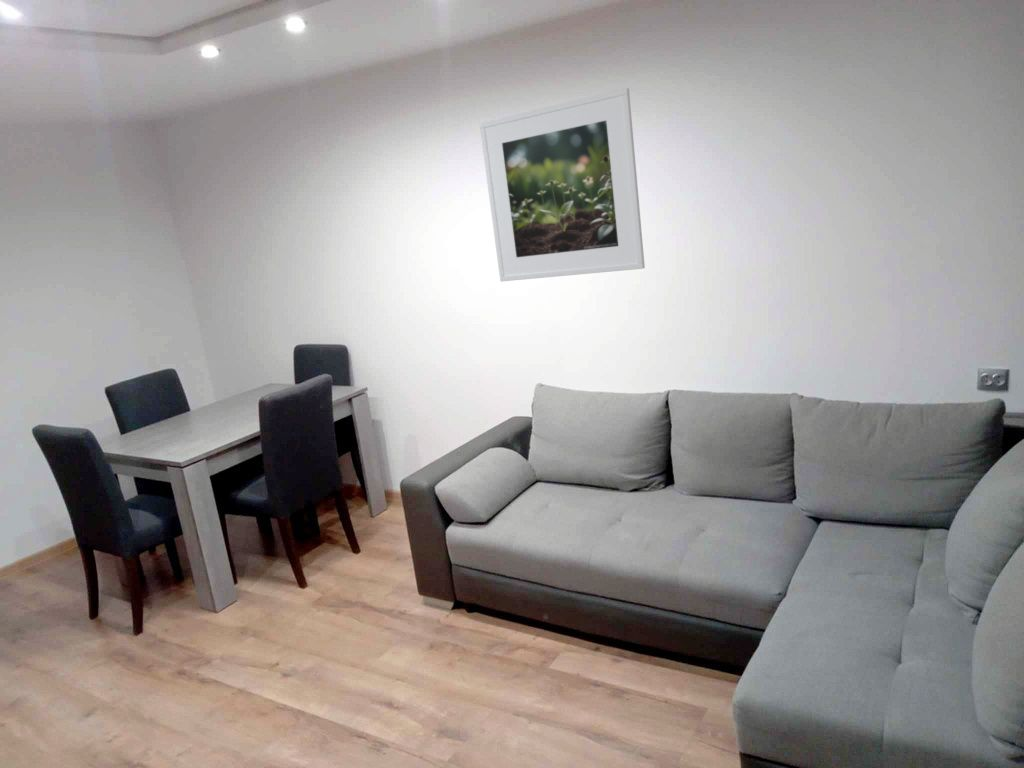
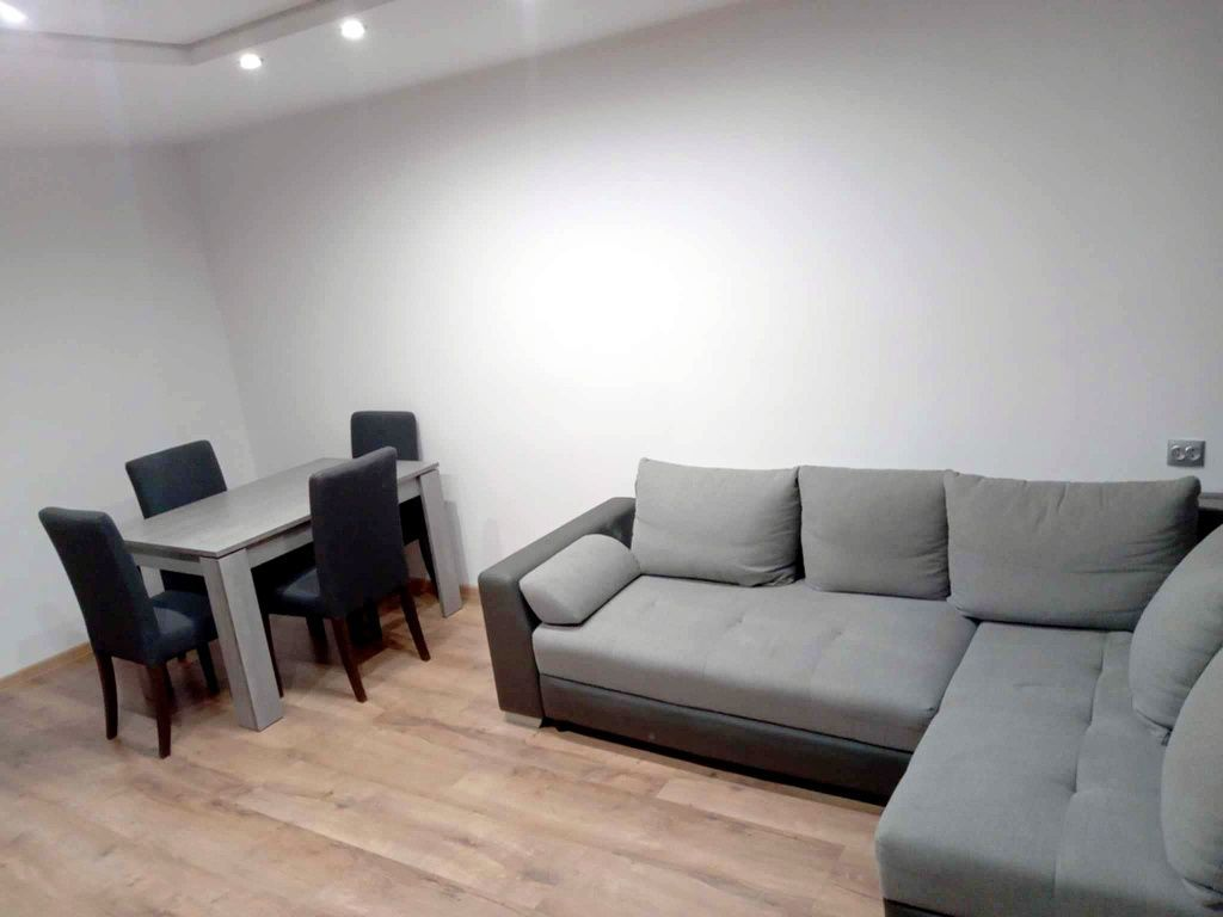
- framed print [479,87,646,282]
